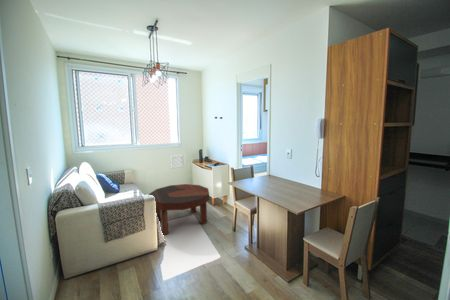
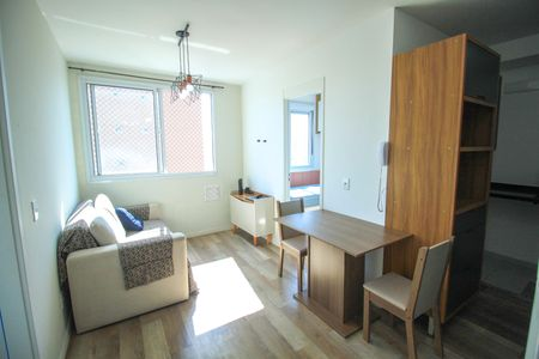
- coffee table [148,183,210,236]
